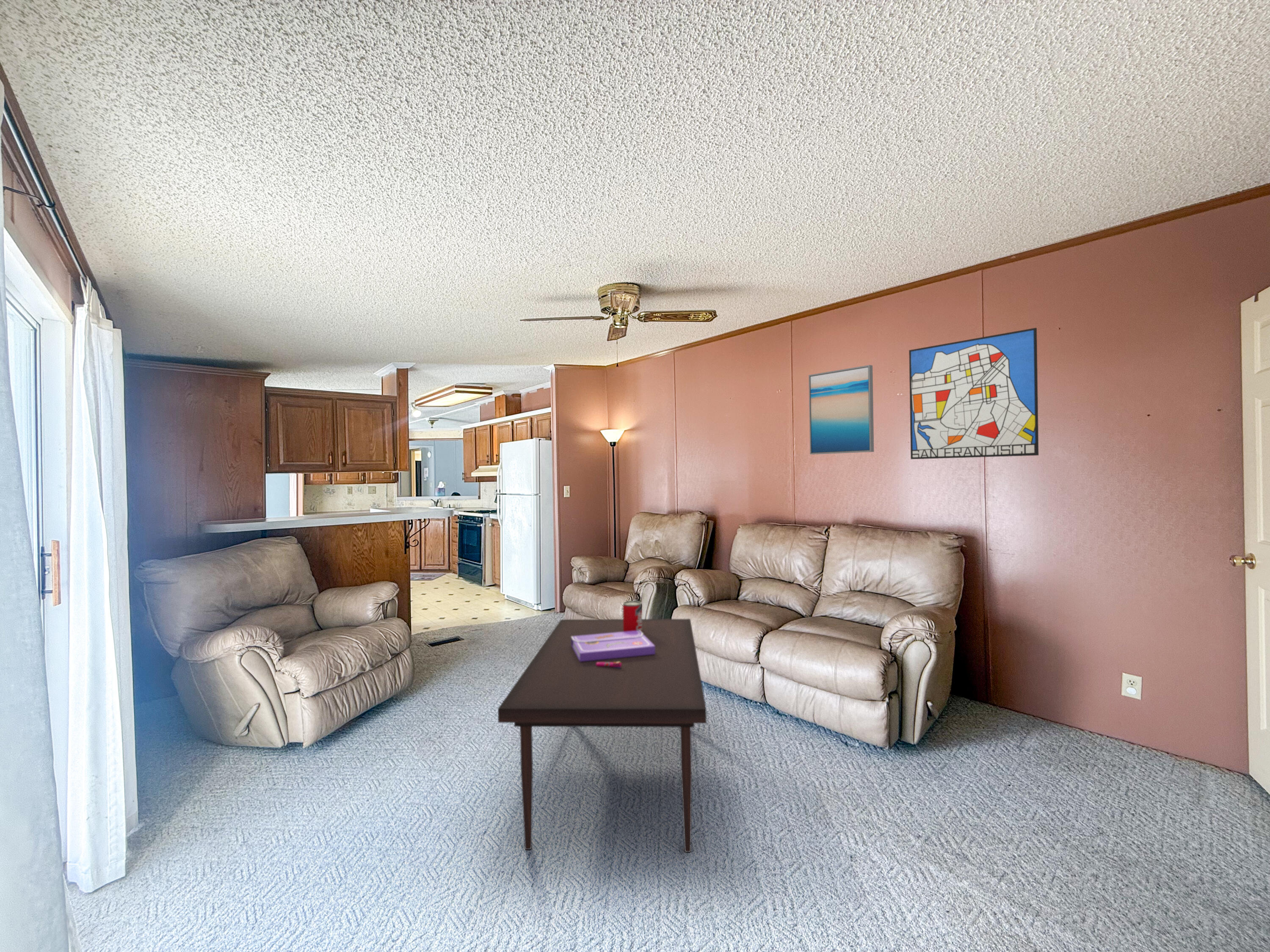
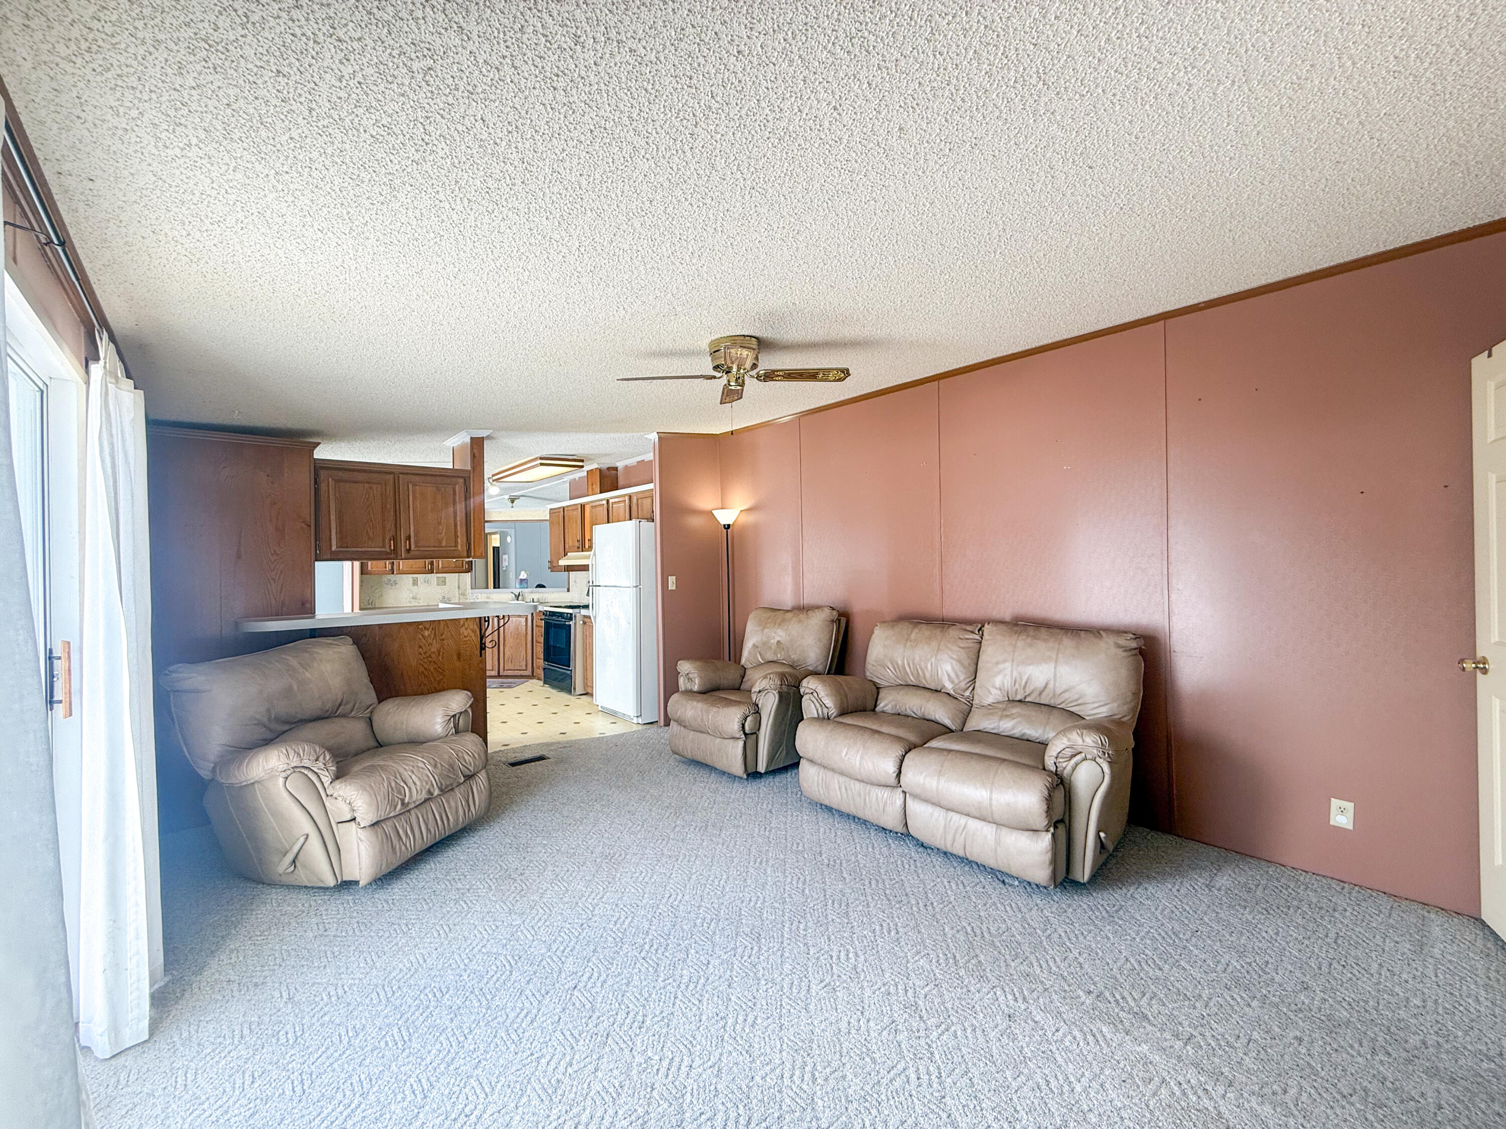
- coffee table [497,600,707,853]
- wall art [908,327,1039,459]
- wall art [808,365,874,455]
